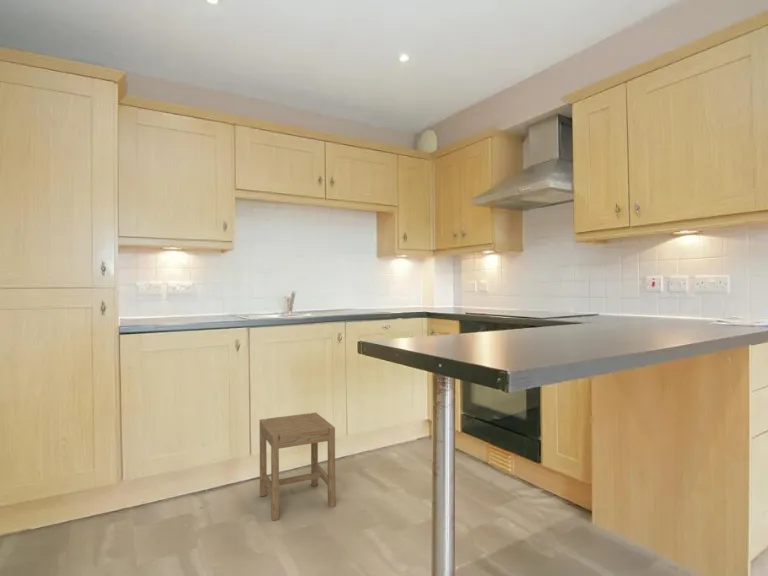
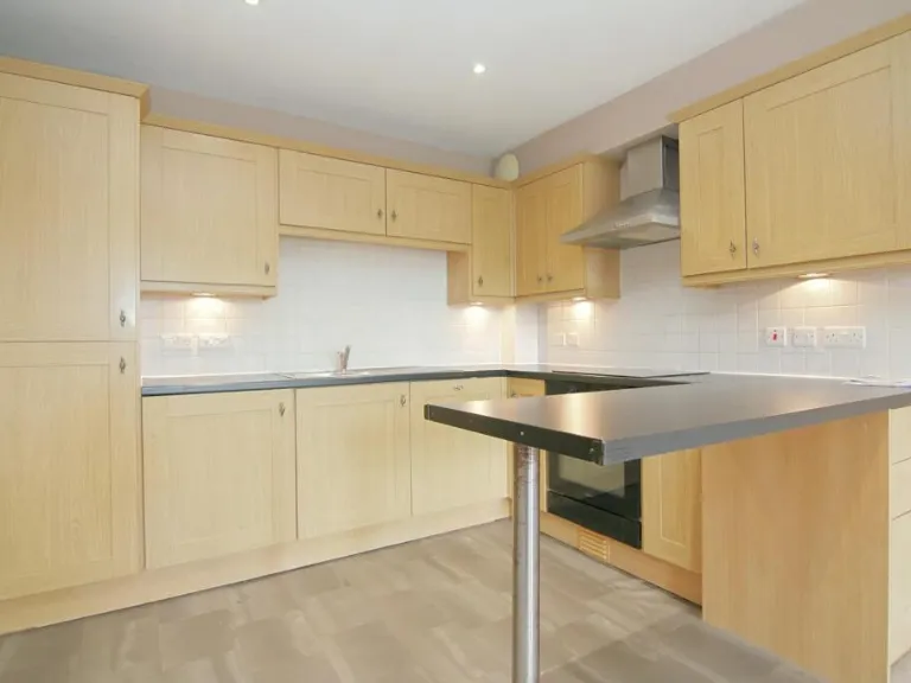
- stool [259,412,336,521]
